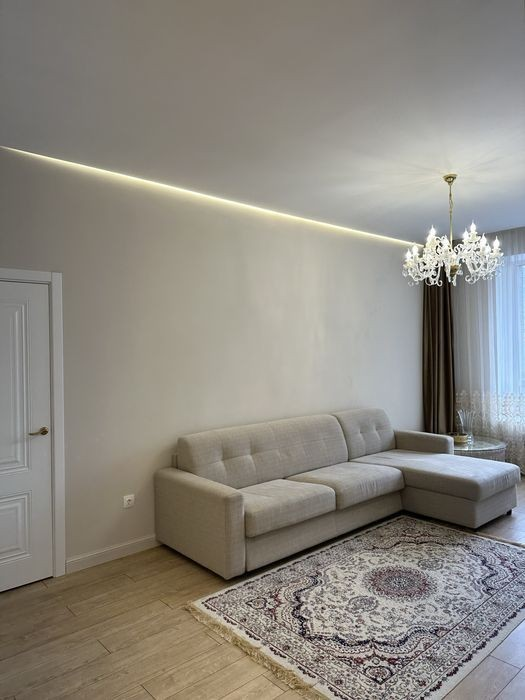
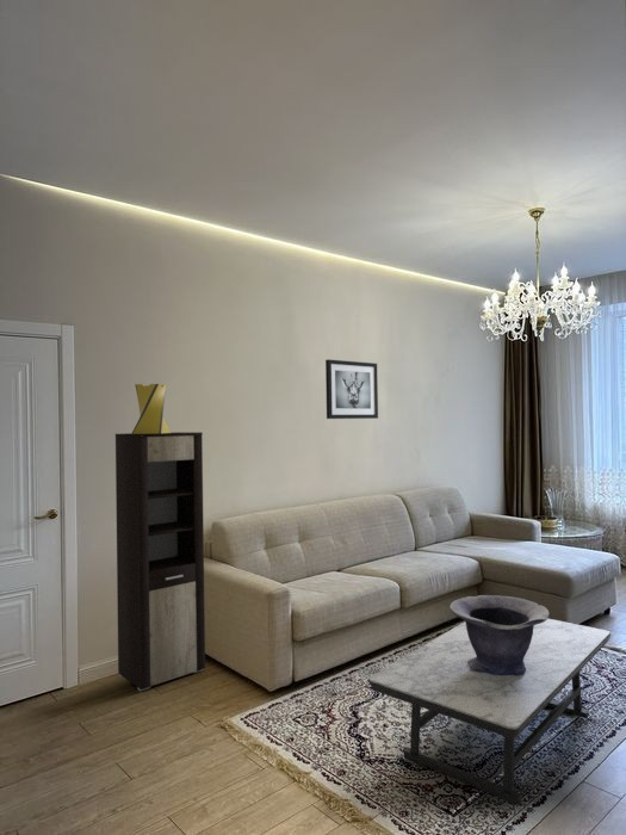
+ cabinet [114,431,206,692]
+ coffee table [366,618,613,806]
+ vase [131,383,172,434]
+ wall art [324,358,379,420]
+ decorative bowl [448,594,550,676]
